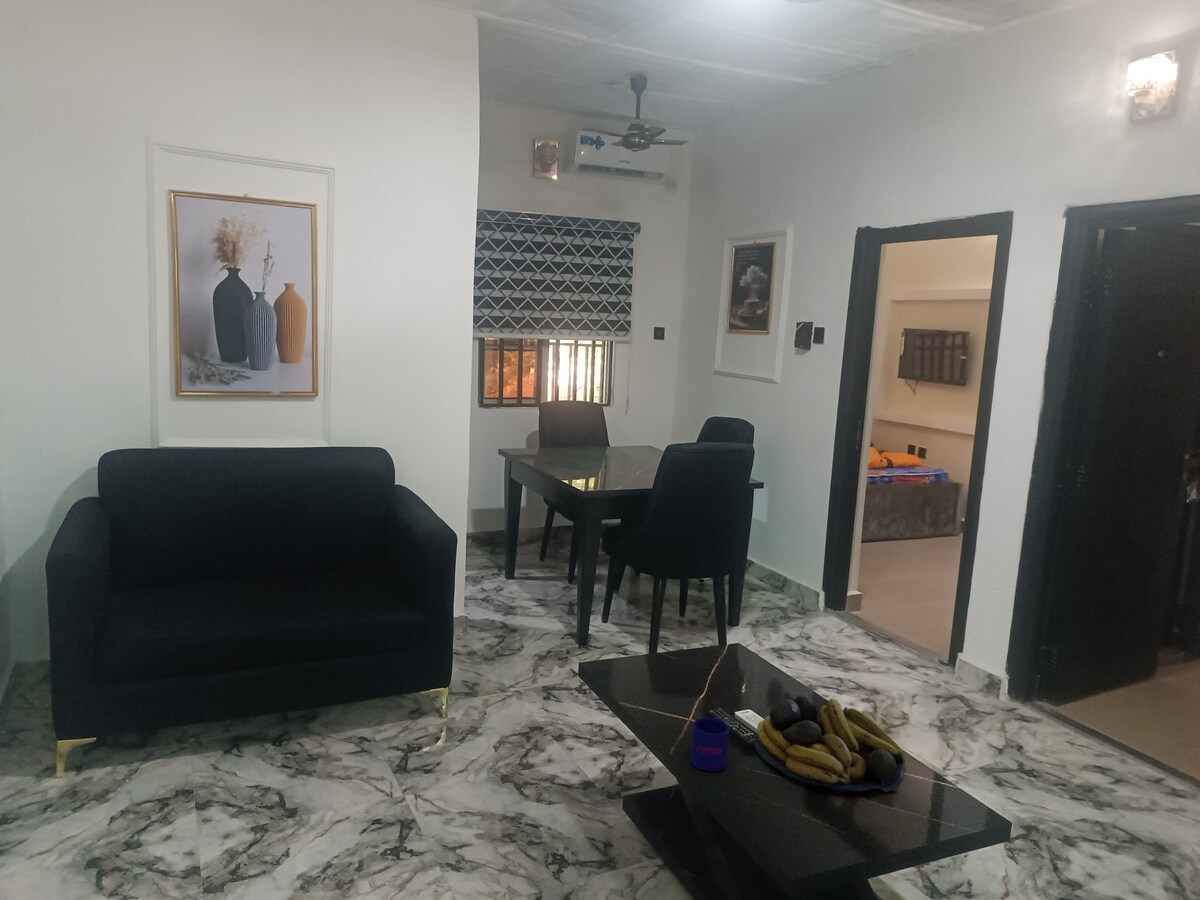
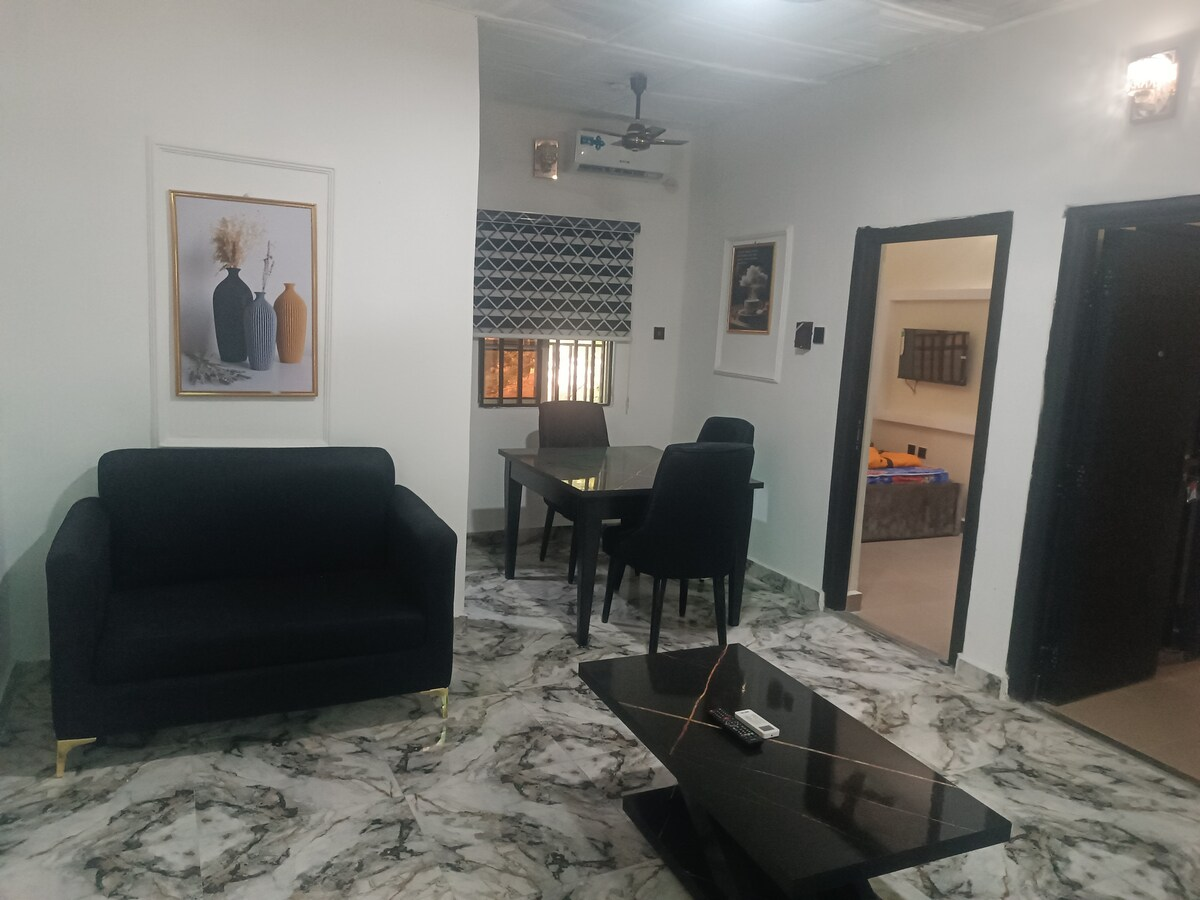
- fruit bowl [753,694,906,793]
- mug [689,717,730,772]
